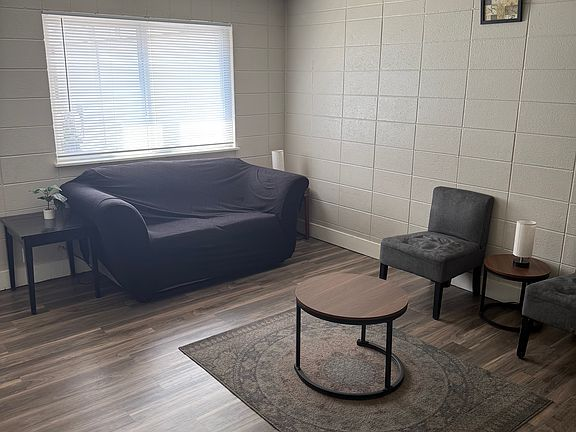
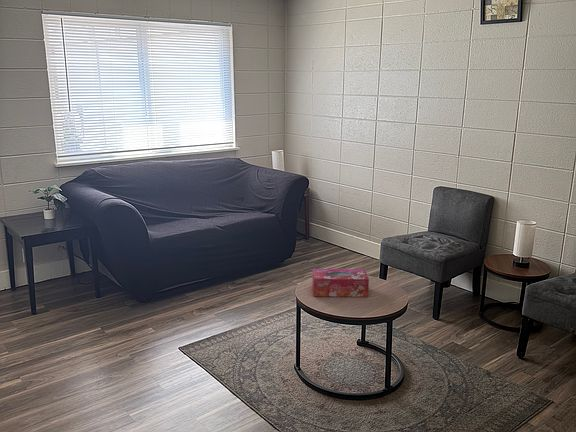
+ tissue box [311,268,370,298]
